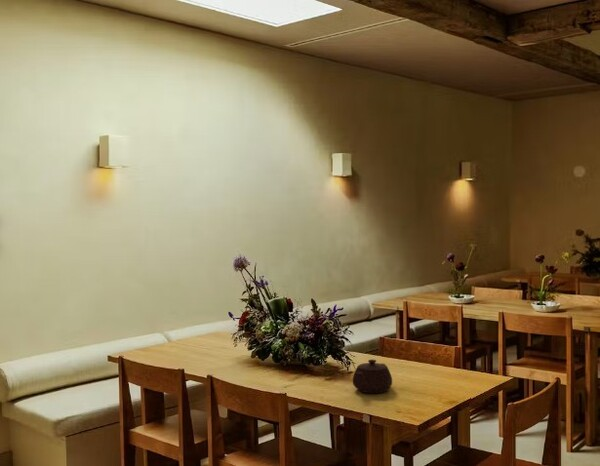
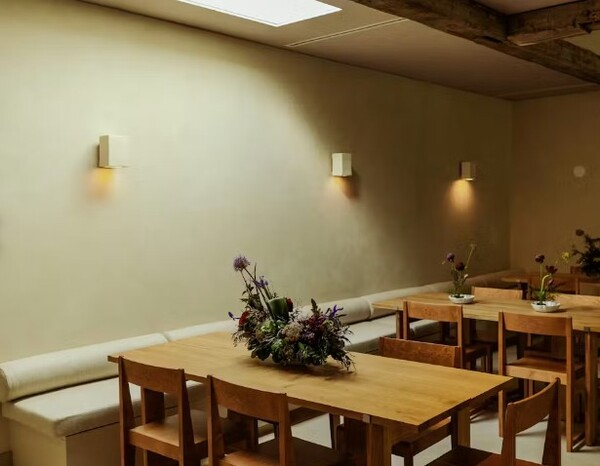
- teapot [352,359,393,394]
